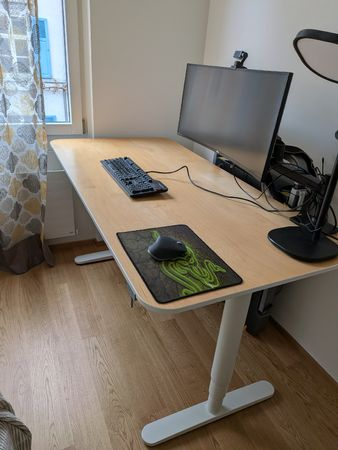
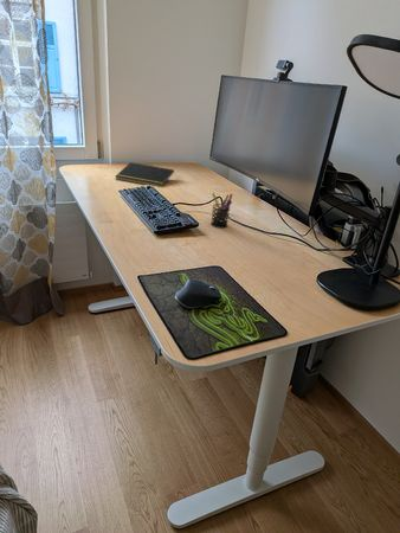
+ notepad [115,161,175,187]
+ pen holder [209,192,233,230]
